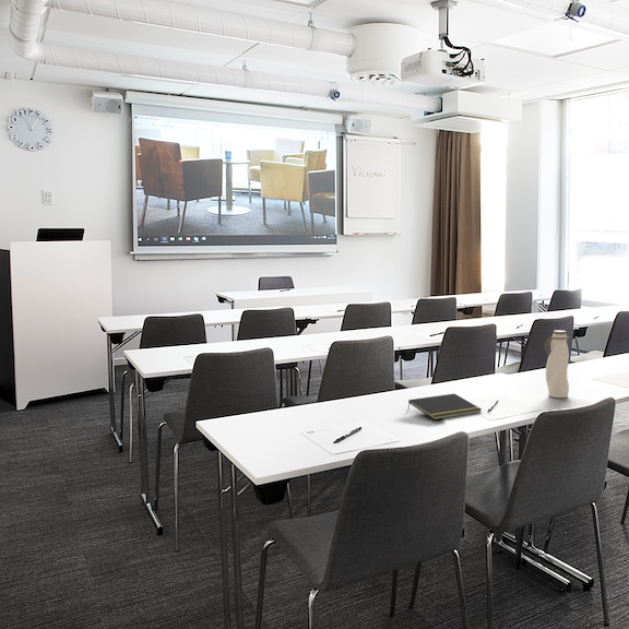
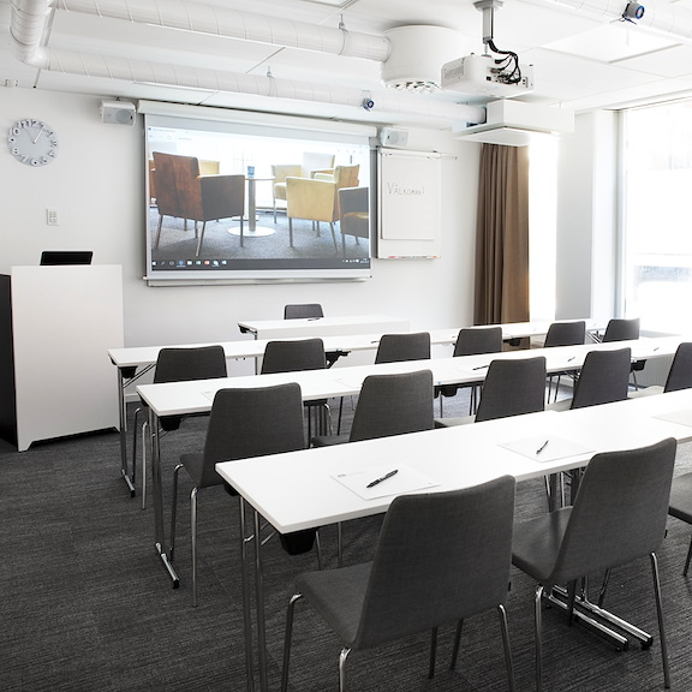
- water bottle [544,330,570,399]
- notepad [406,393,483,422]
